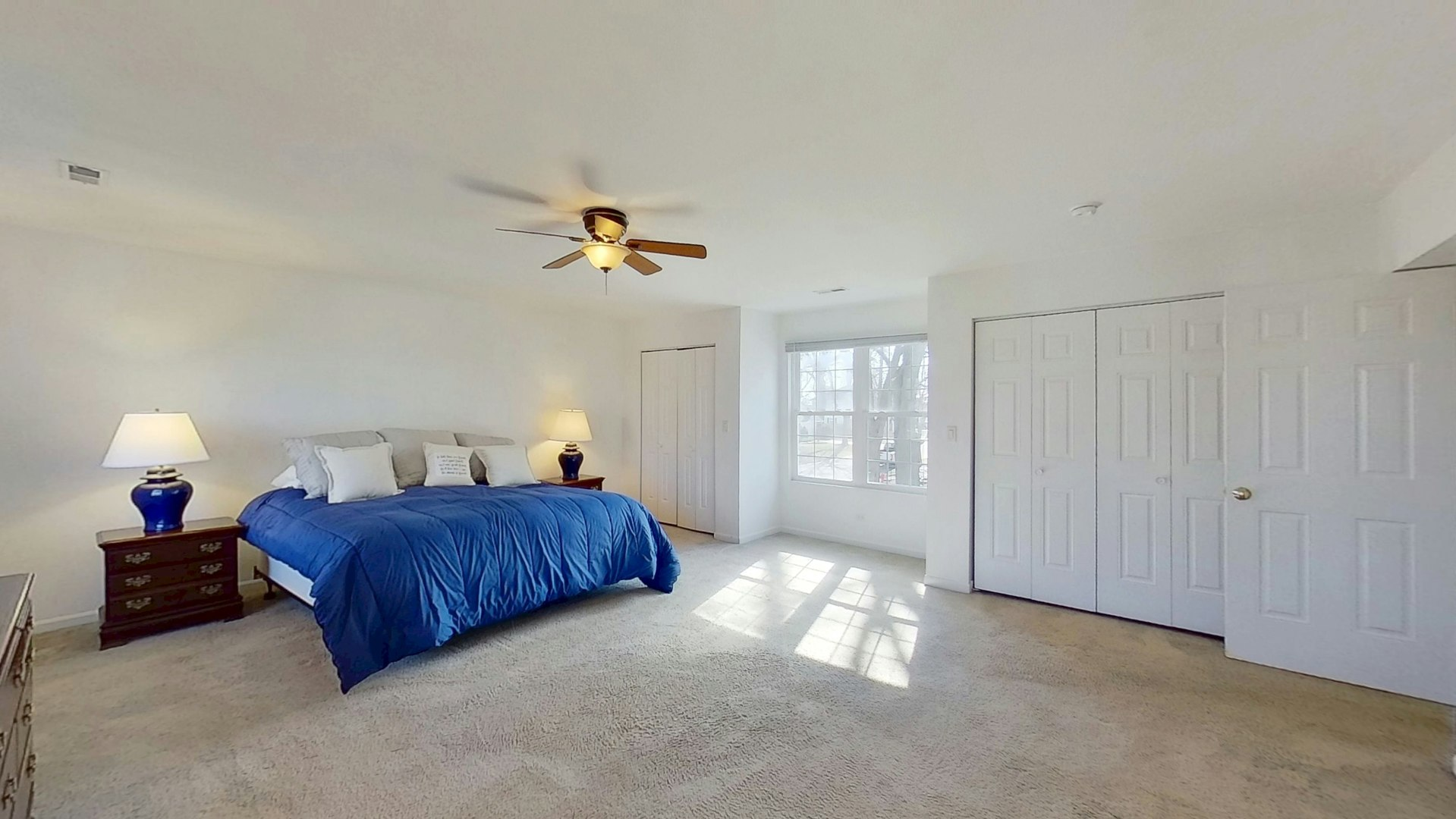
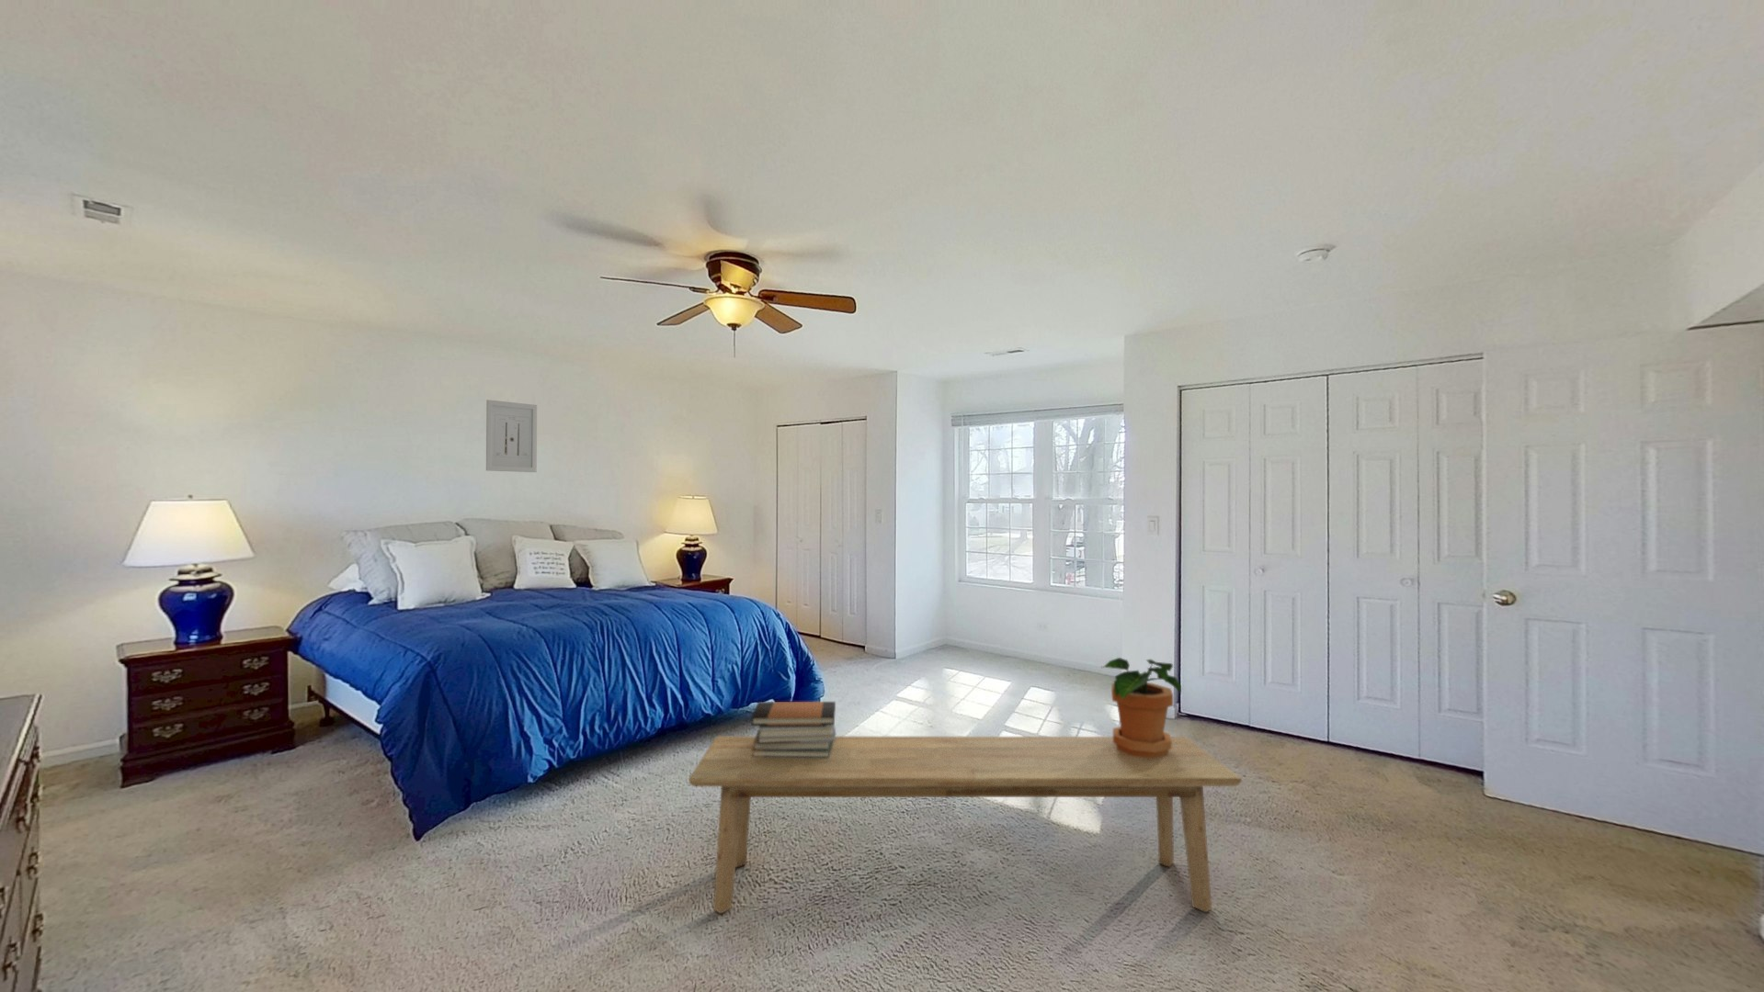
+ wall art [486,398,538,474]
+ potted plant [1100,656,1182,758]
+ book stack [750,701,837,758]
+ bench [688,735,1243,914]
